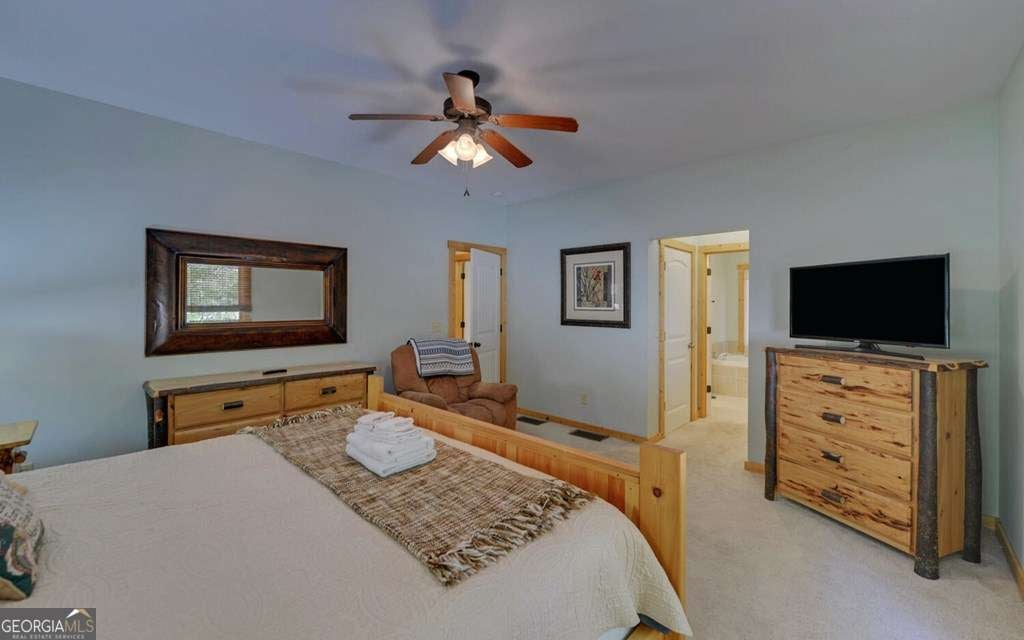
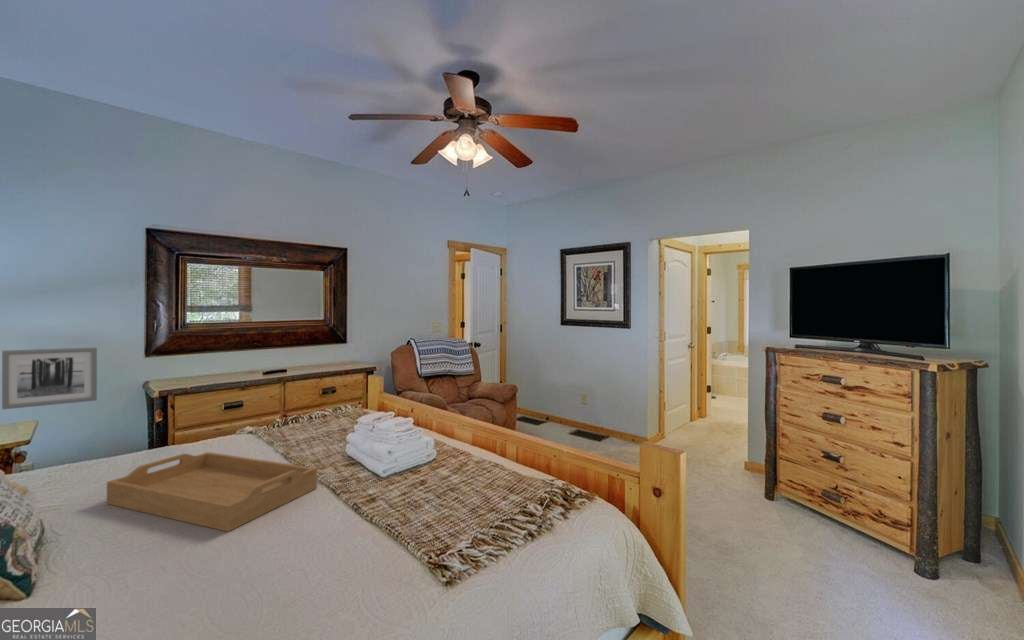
+ wall art [1,347,98,410]
+ serving tray [106,451,318,533]
